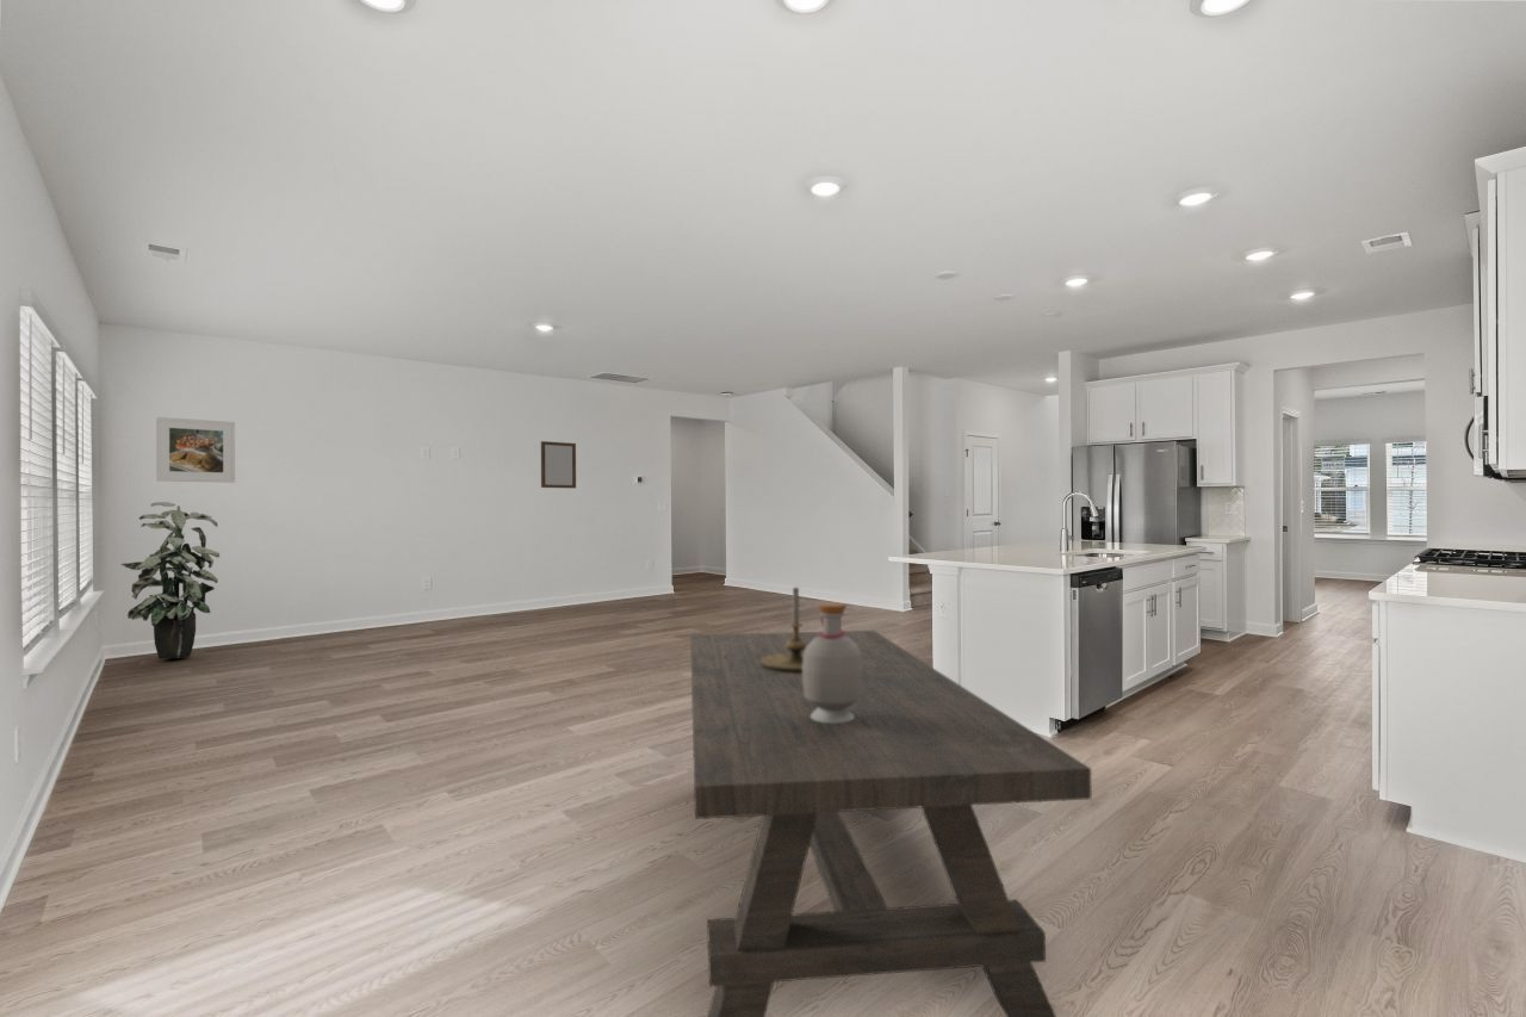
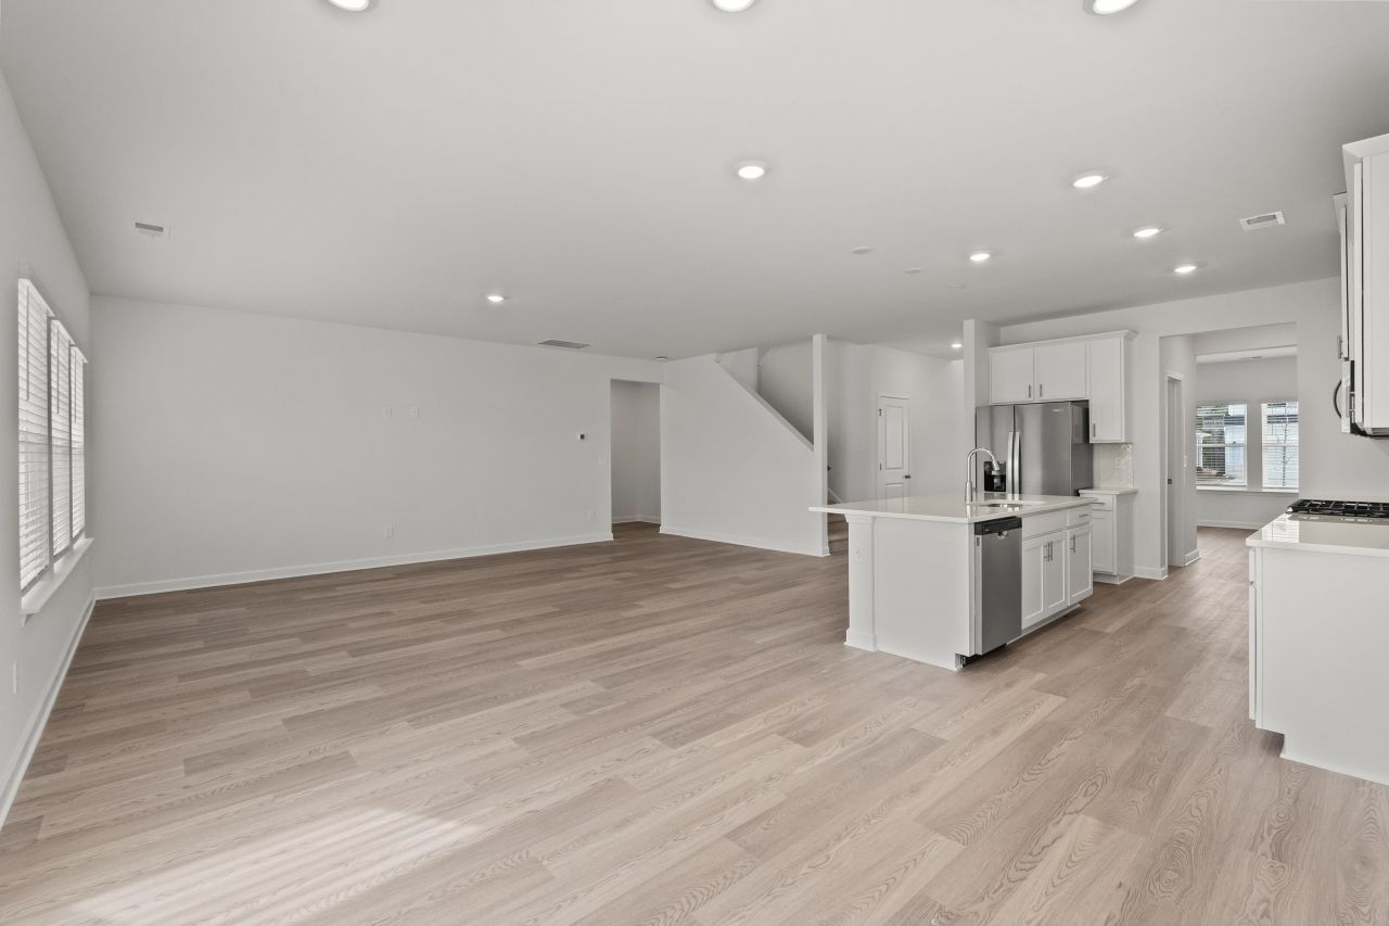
- dining table [689,630,1092,1017]
- indoor plant [119,501,221,661]
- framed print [155,416,236,484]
- bottle [802,602,862,723]
- candle holder [762,585,806,671]
- home mirror [540,440,577,489]
